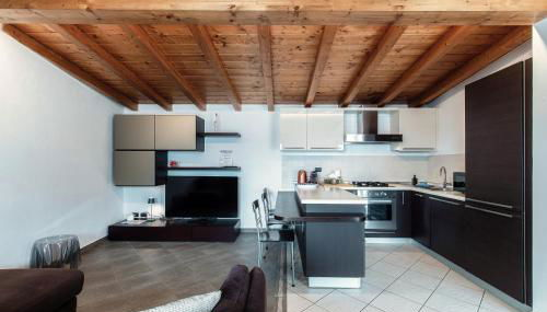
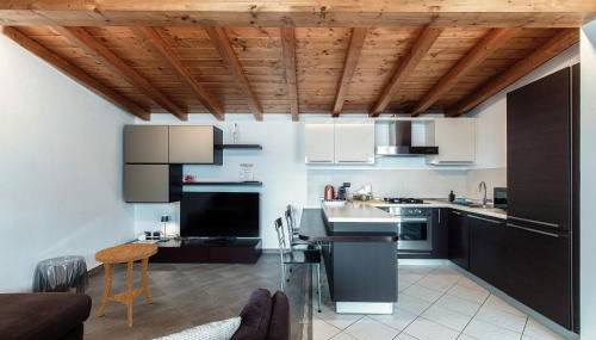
+ side table [93,242,159,328]
